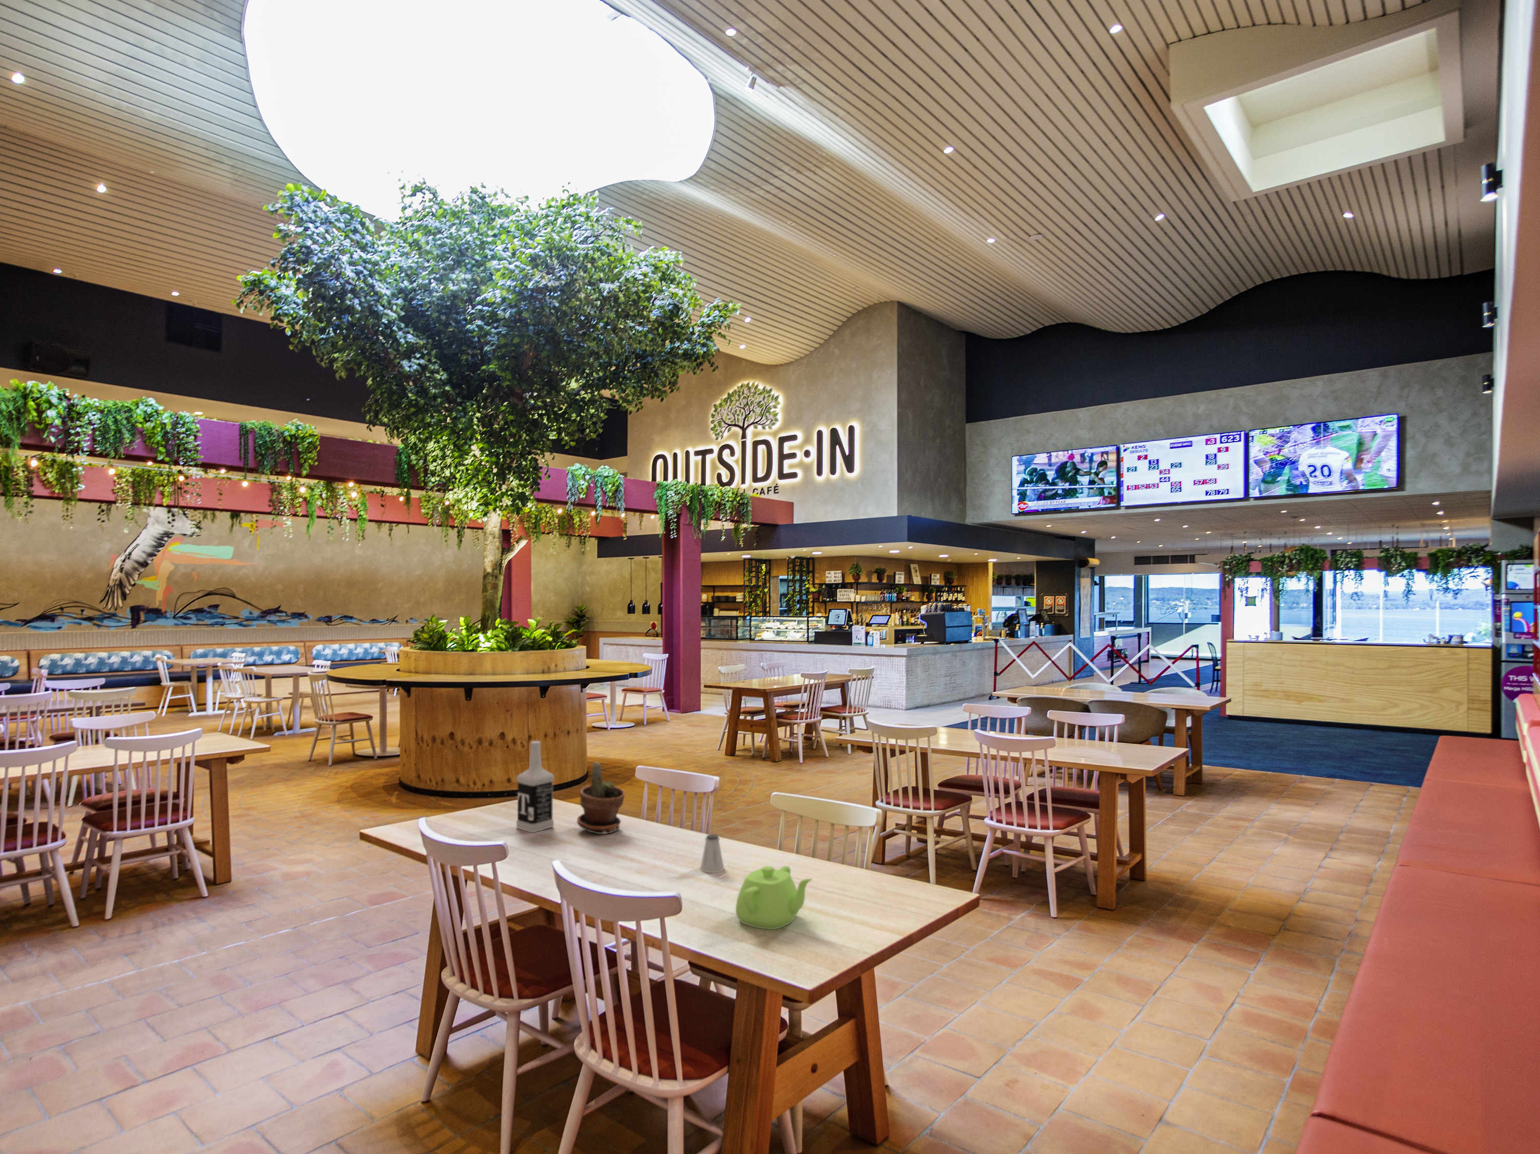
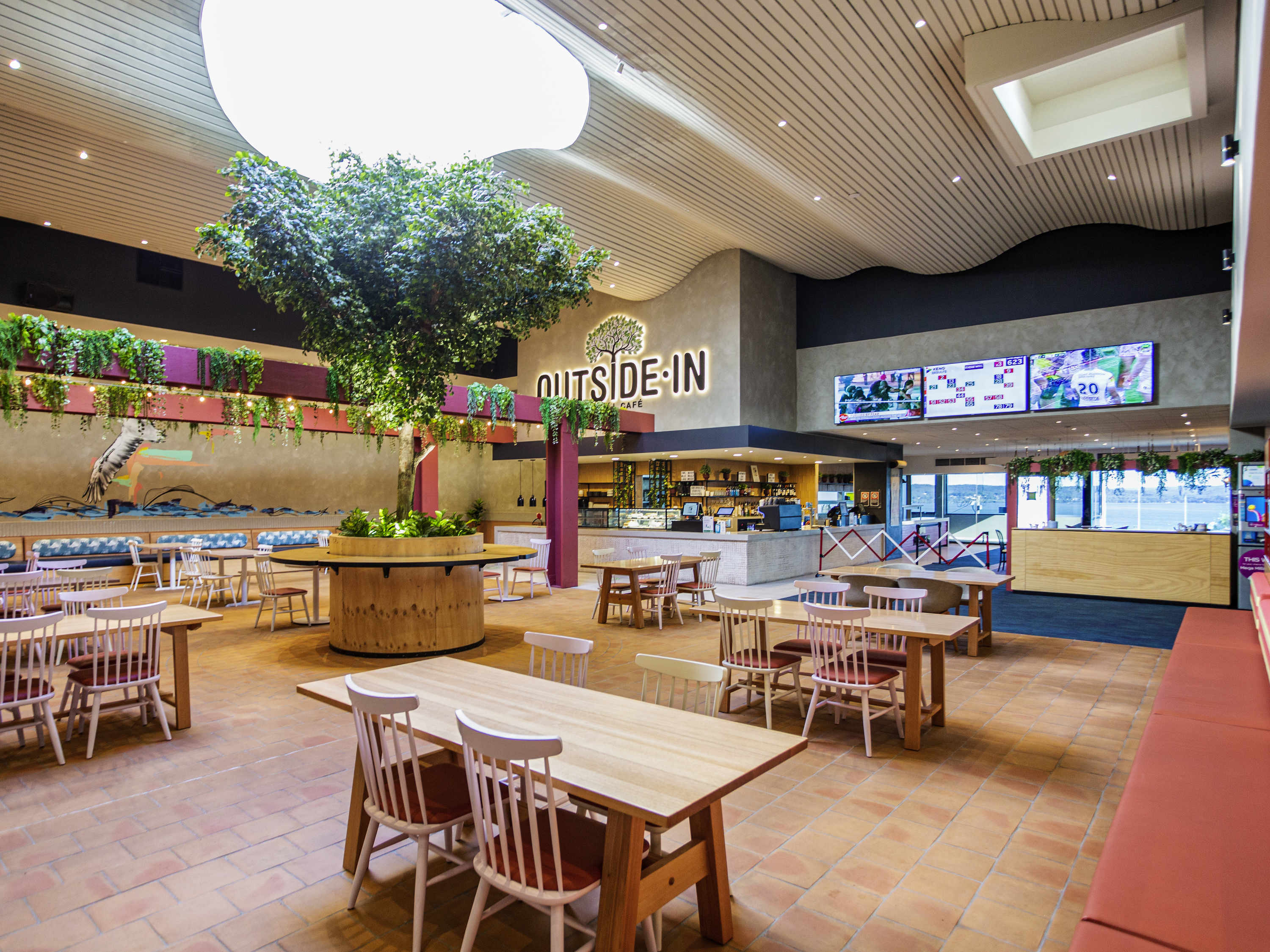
- vodka [515,741,554,833]
- saltshaker [700,834,725,874]
- potted plant [576,761,626,834]
- teapot [735,865,814,930]
